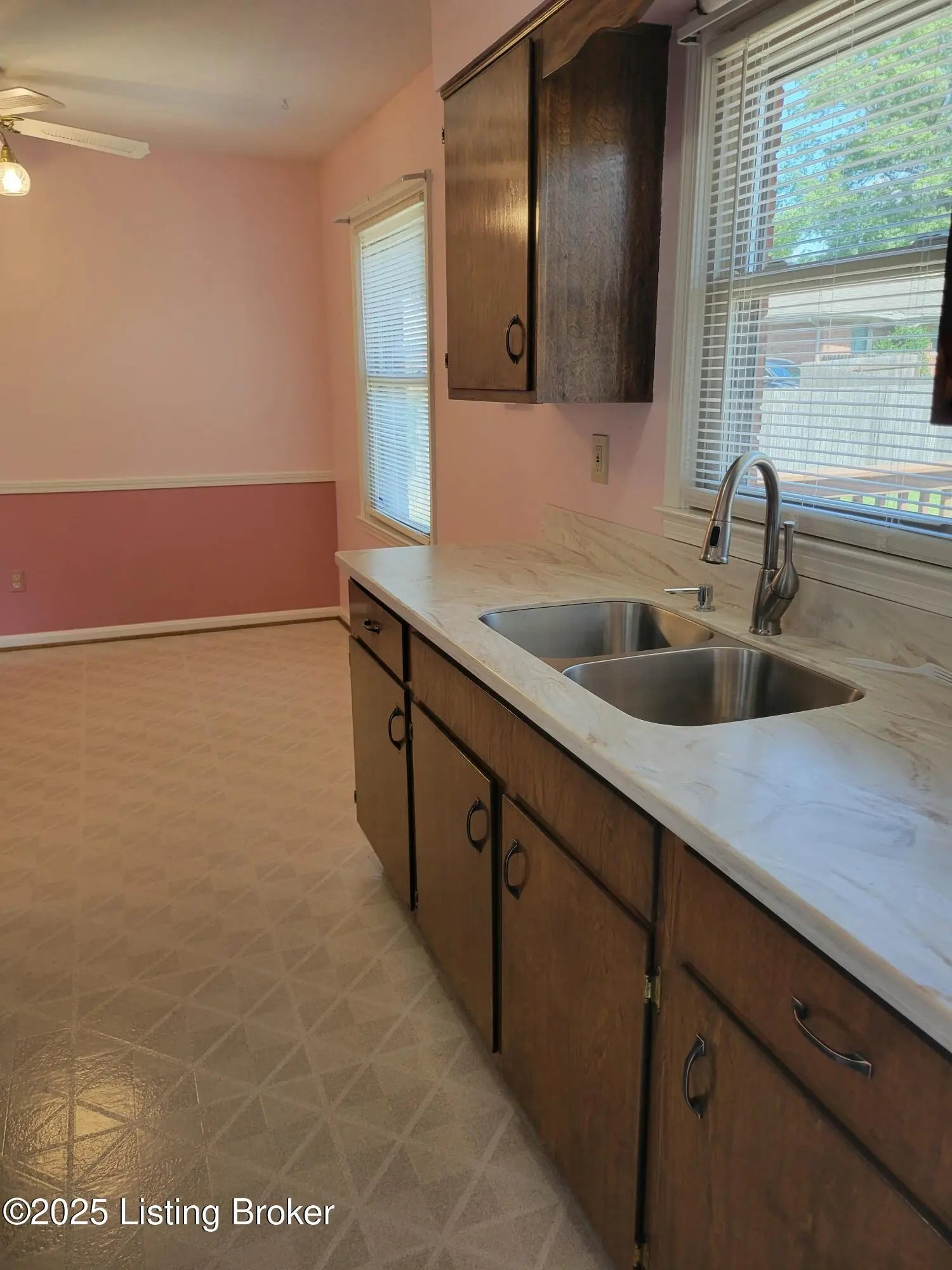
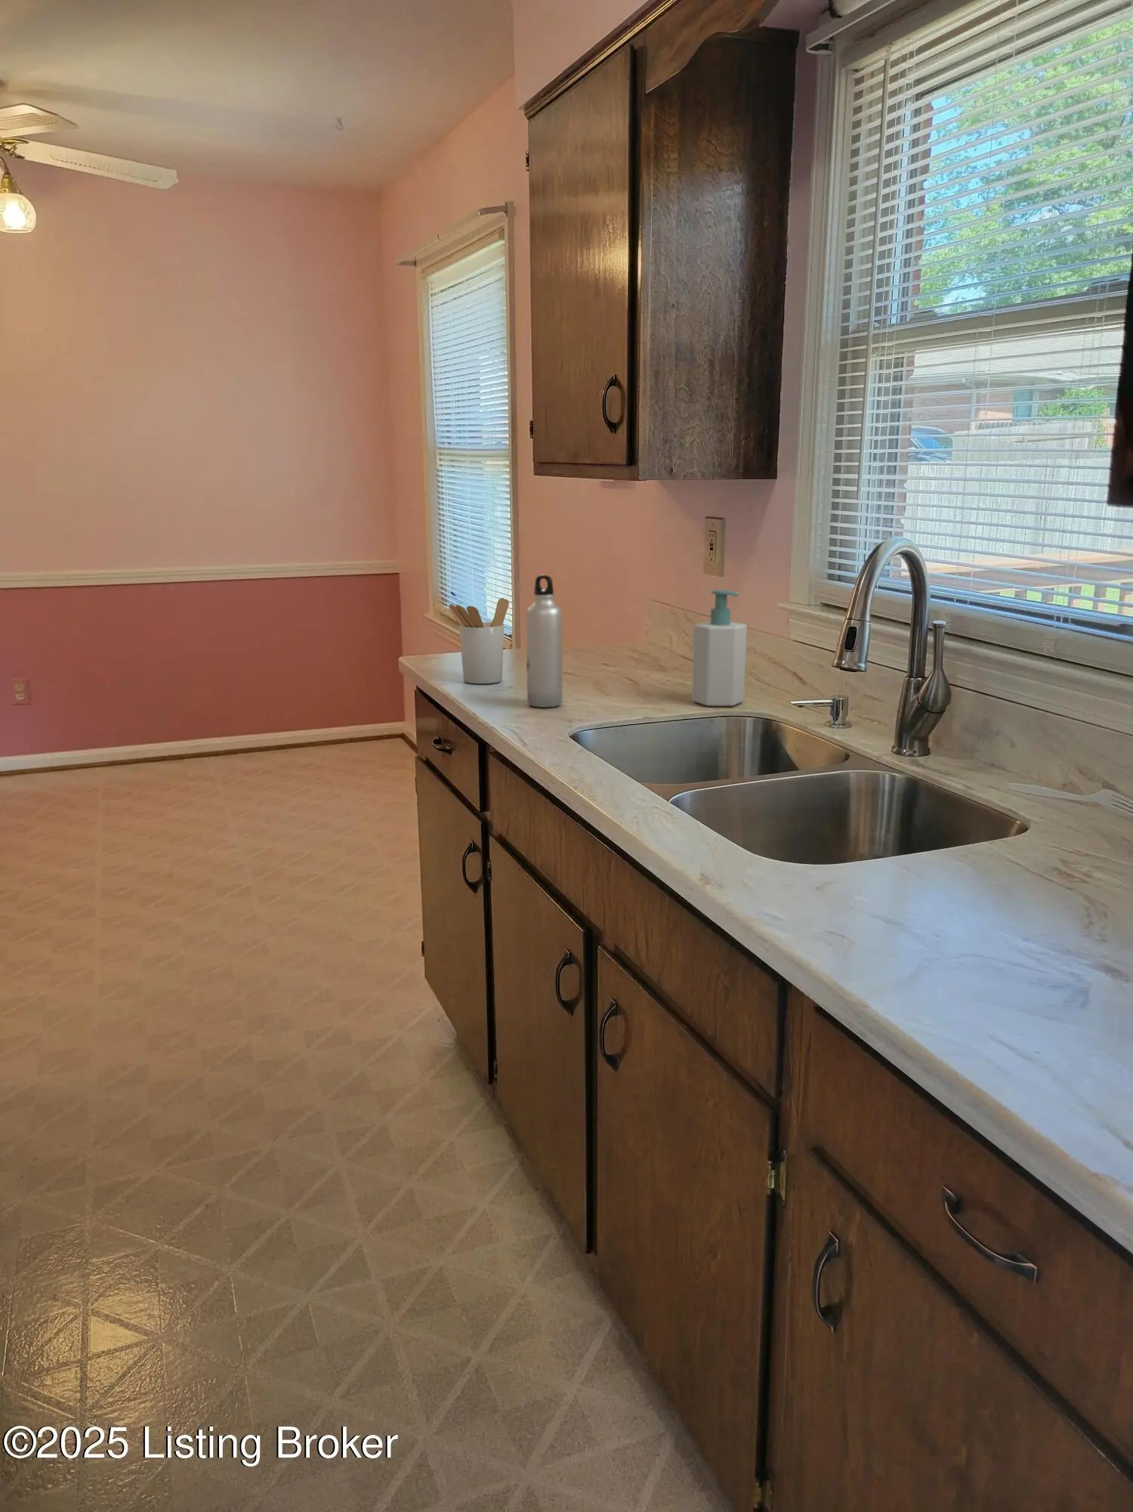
+ water bottle [526,575,563,708]
+ utensil holder [447,598,509,685]
+ soap bottle [691,589,747,707]
